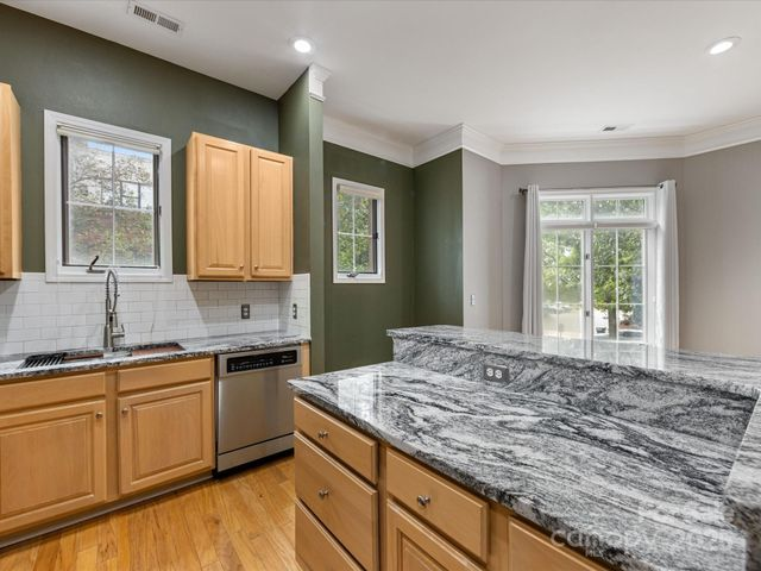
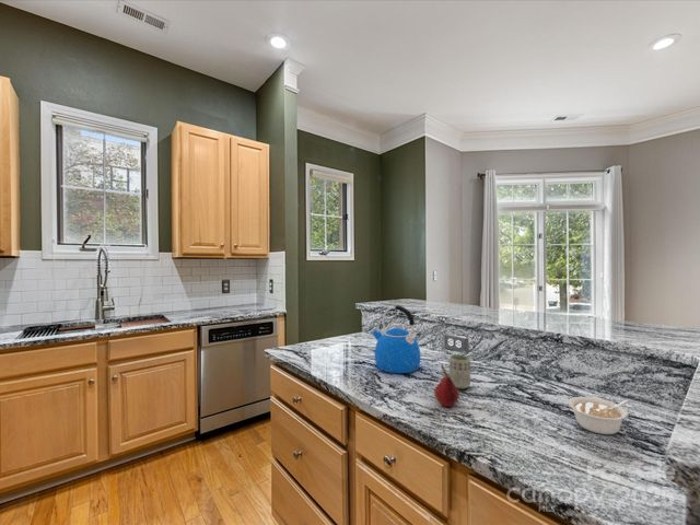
+ fruit [434,364,459,408]
+ legume [568,396,631,435]
+ kettle [371,304,422,374]
+ cup [448,353,471,389]
